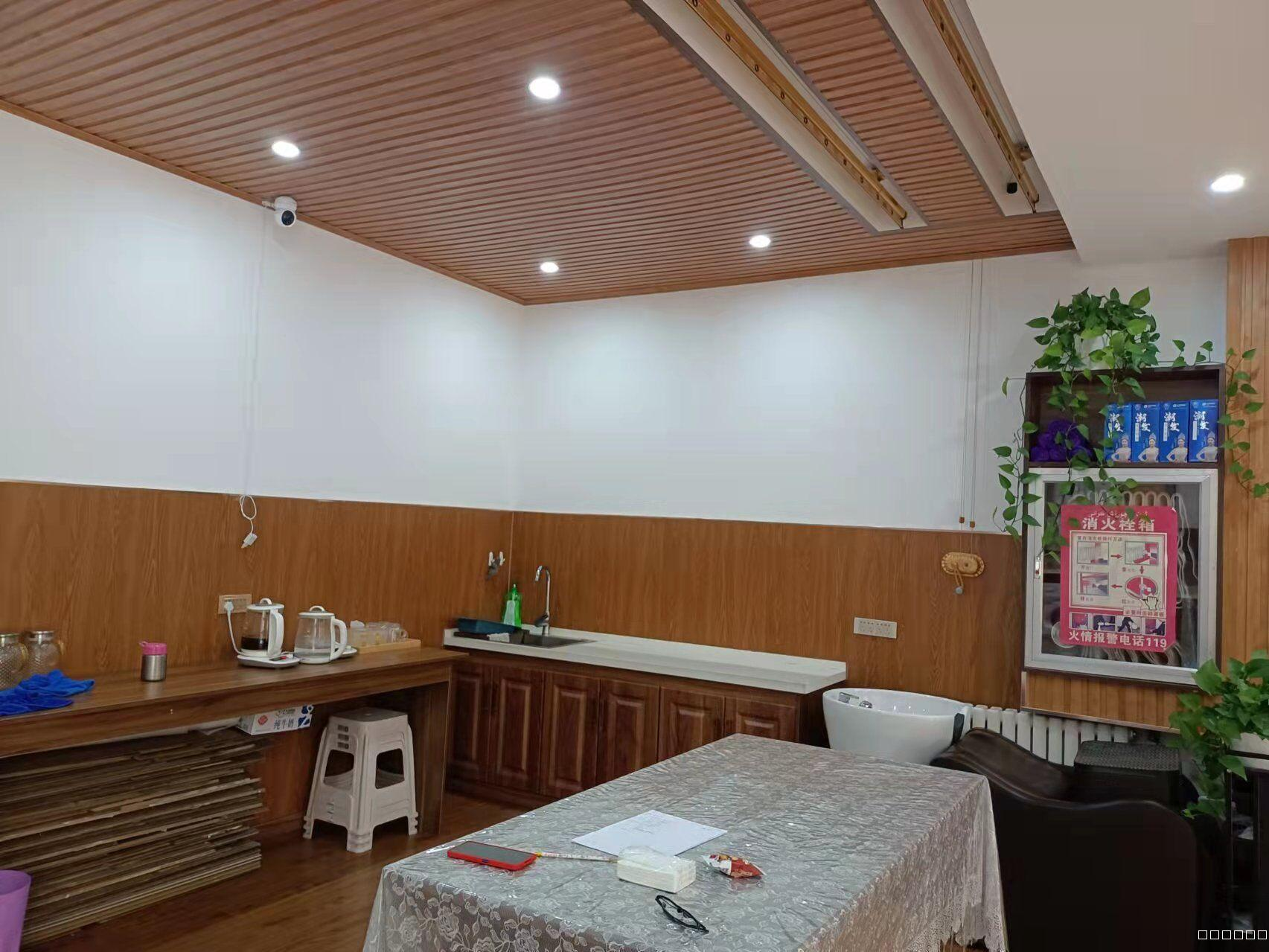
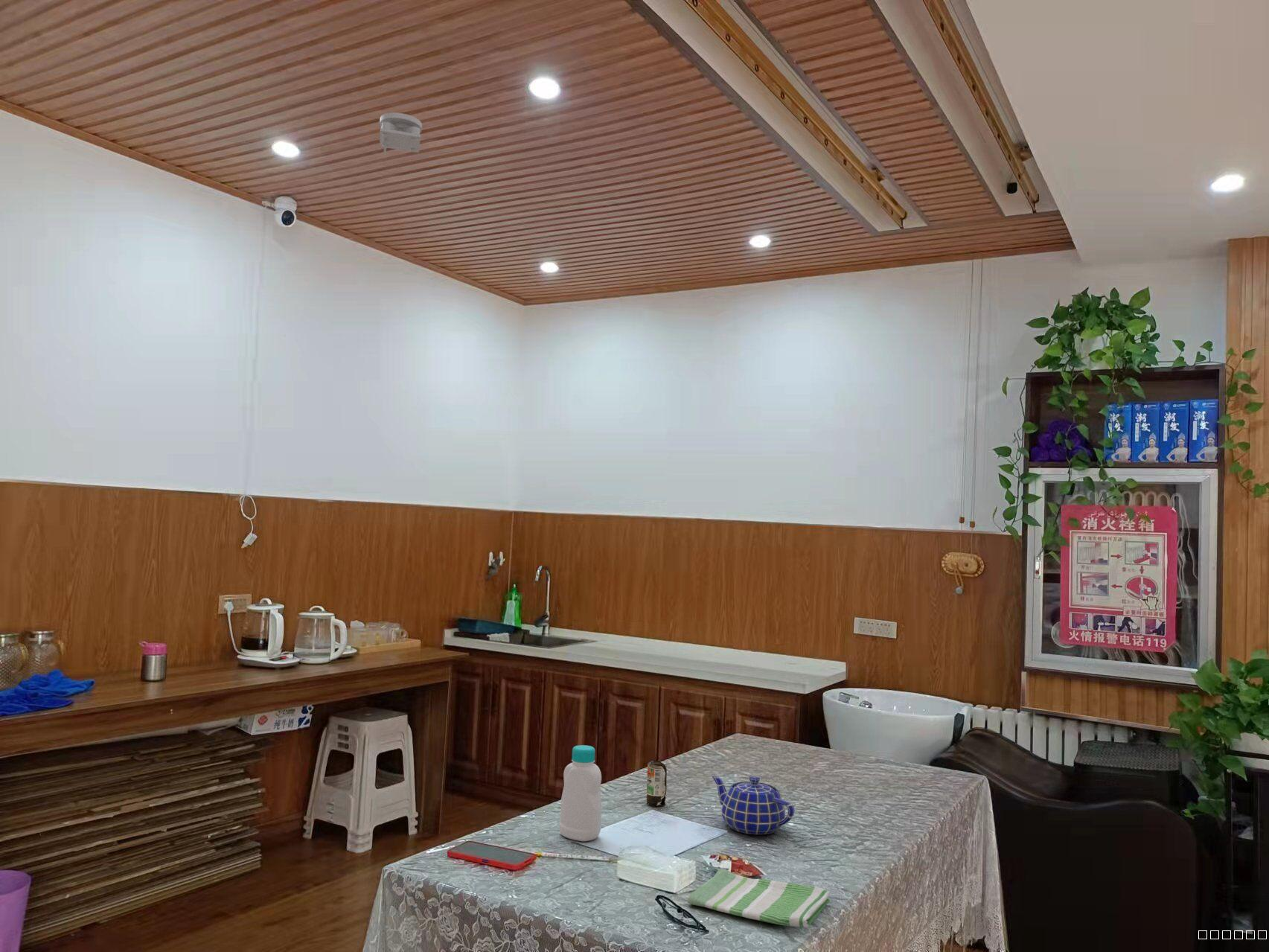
+ dish towel [687,868,831,928]
+ bottle [558,744,602,842]
+ smoke detector [379,112,423,156]
+ can [646,760,670,810]
+ teapot [712,776,796,835]
